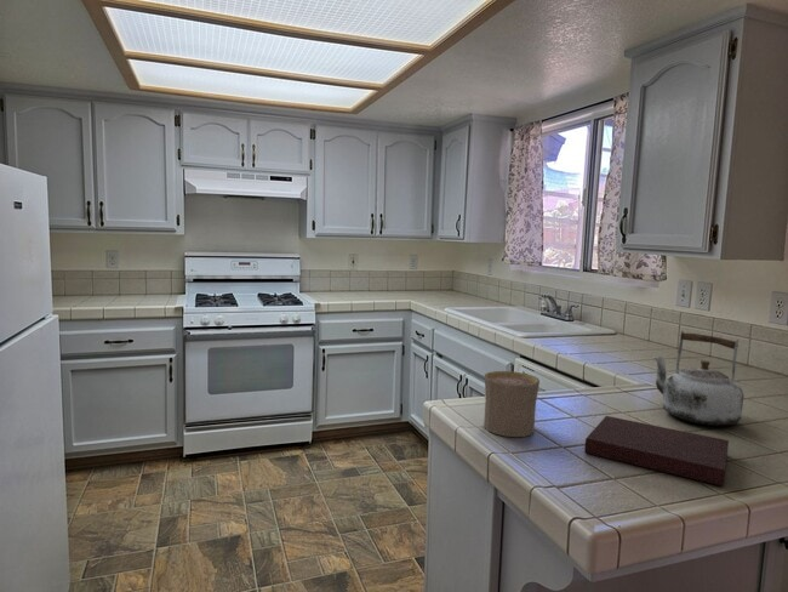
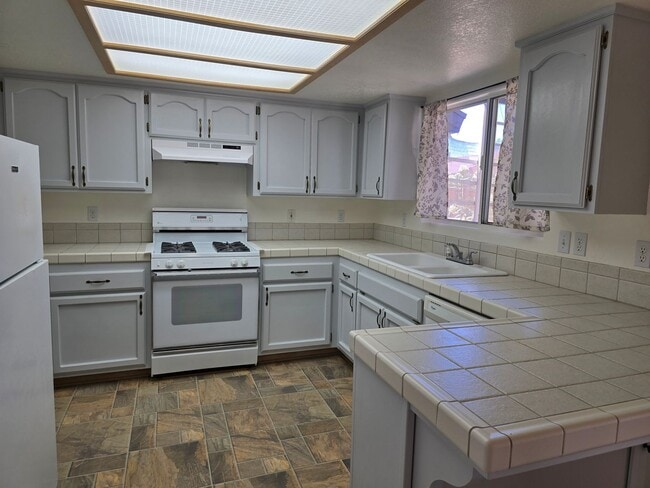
- cup [482,370,541,438]
- kettle [652,330,744,427]
- notebook [583,415,730,488]
